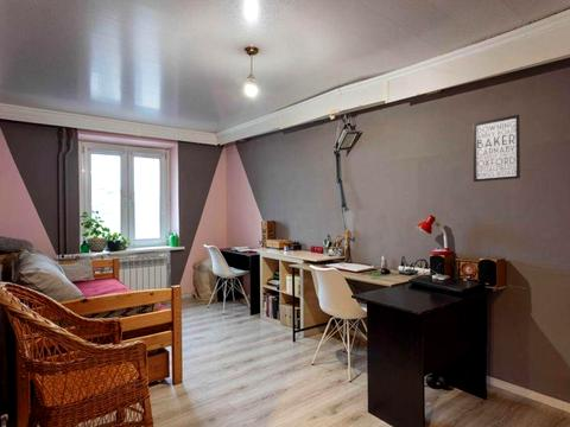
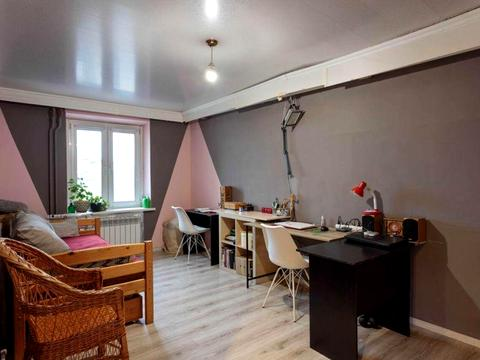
- wall art [471,114,521,183]
